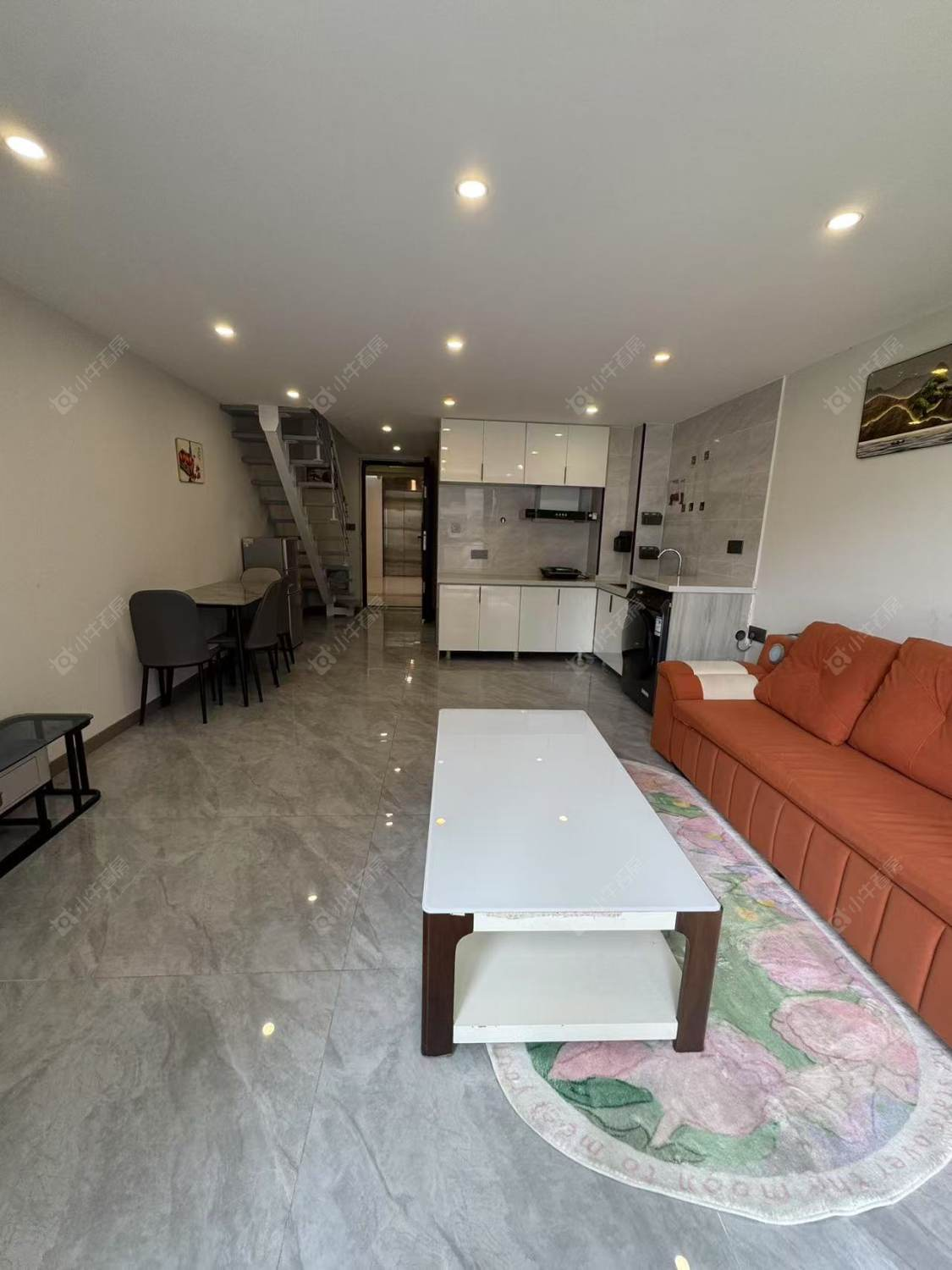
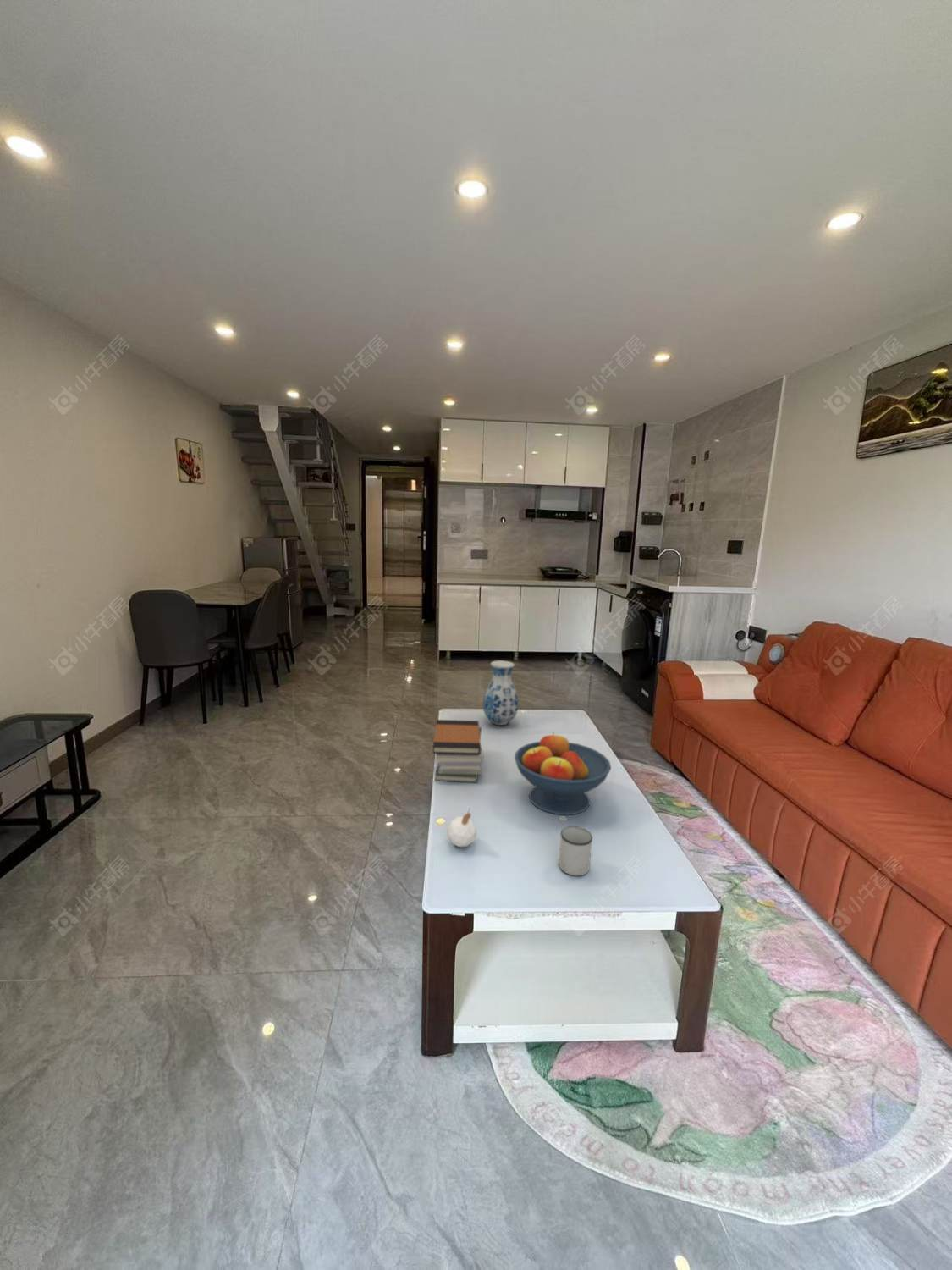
+ book stack [432,719,484,784]
+ vase [482,660,519,726]
+ mug [558,826,593,877]
+ candle [447,806,477,848]
+ fruit bowl [514,731,612,816]
